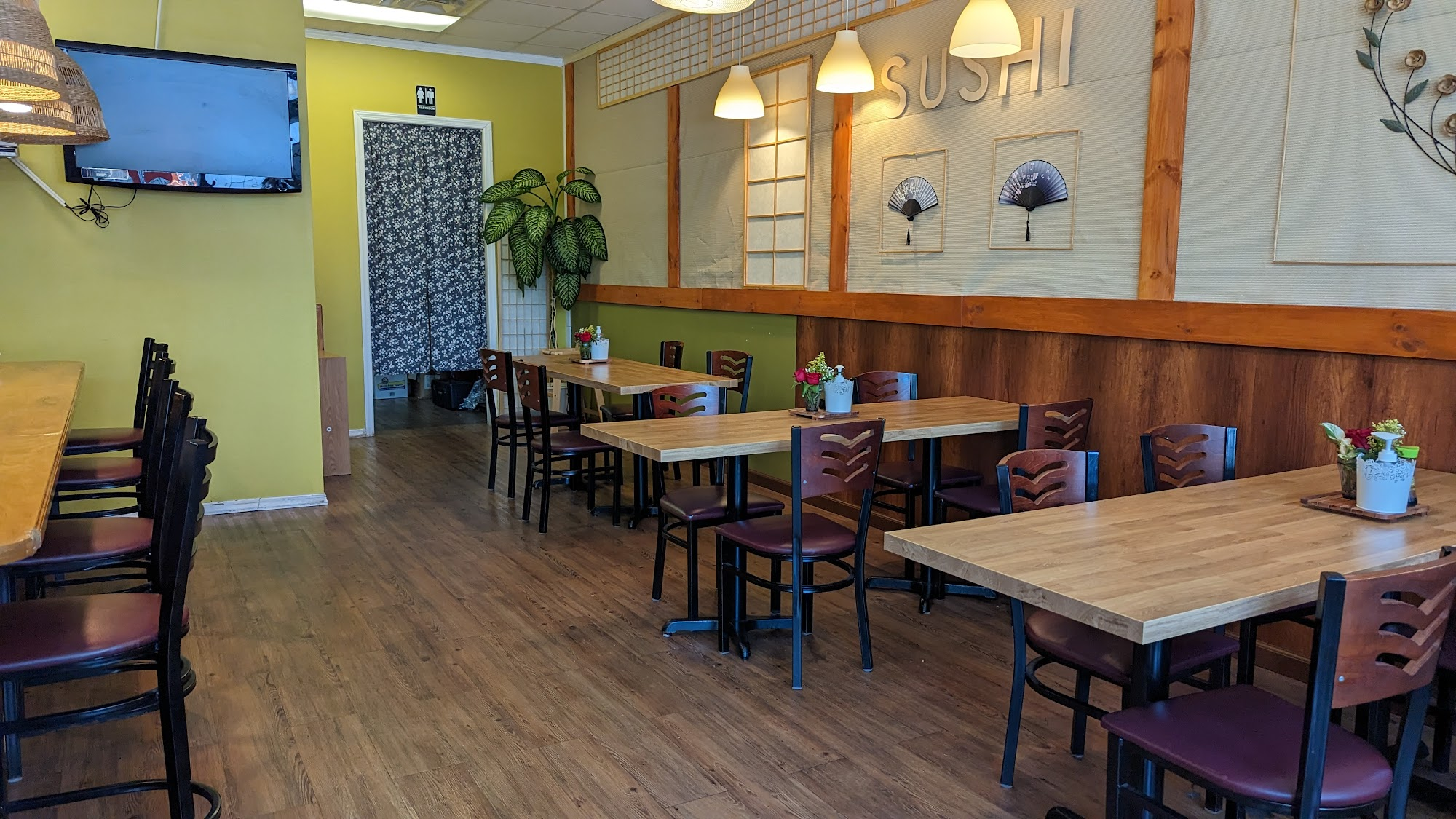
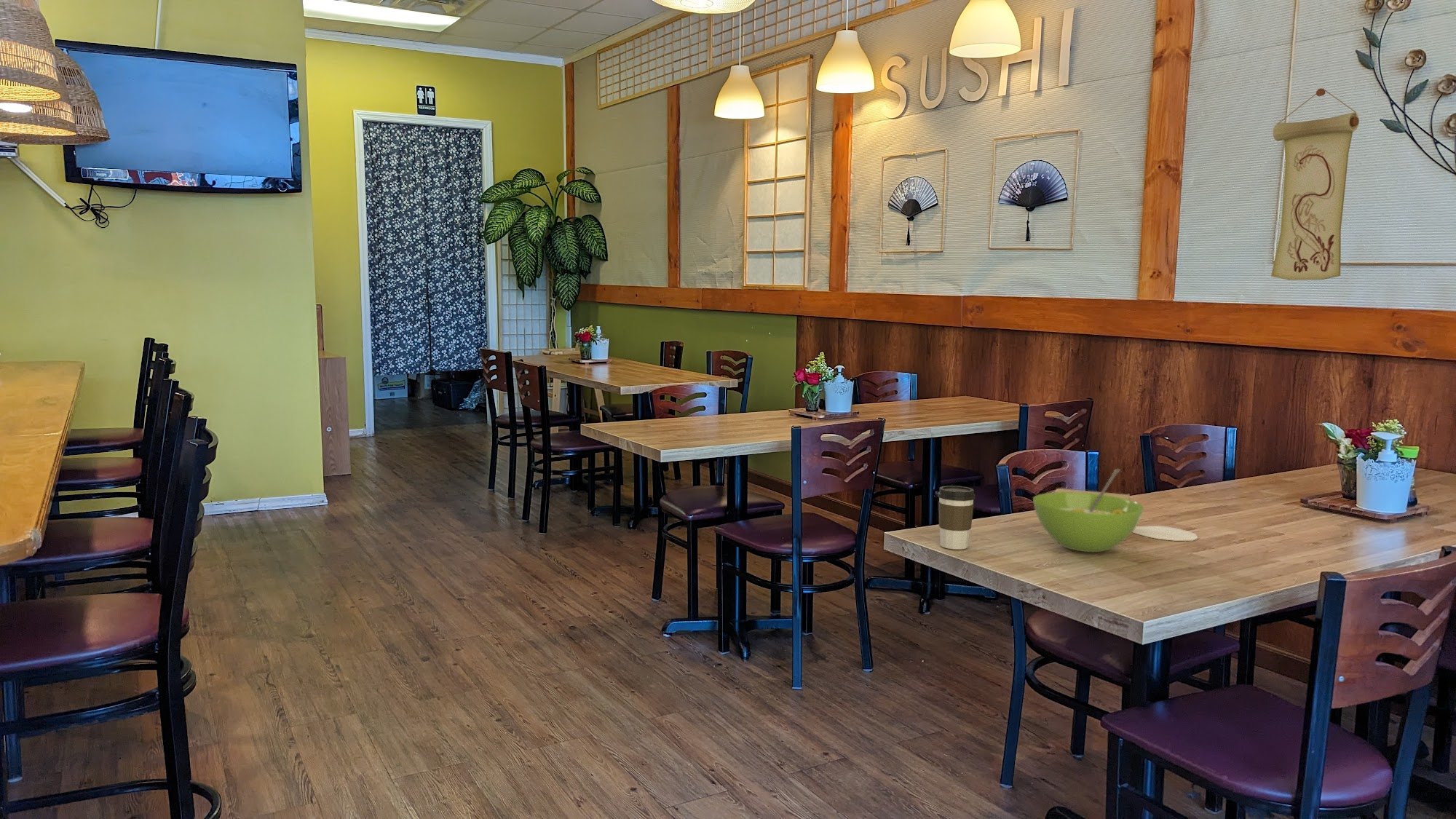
+ soup bowl [1032,468,1199,553]
+ coffee cup [937,485,976,550]
+ wall scroll [1270,88,1360,281]
